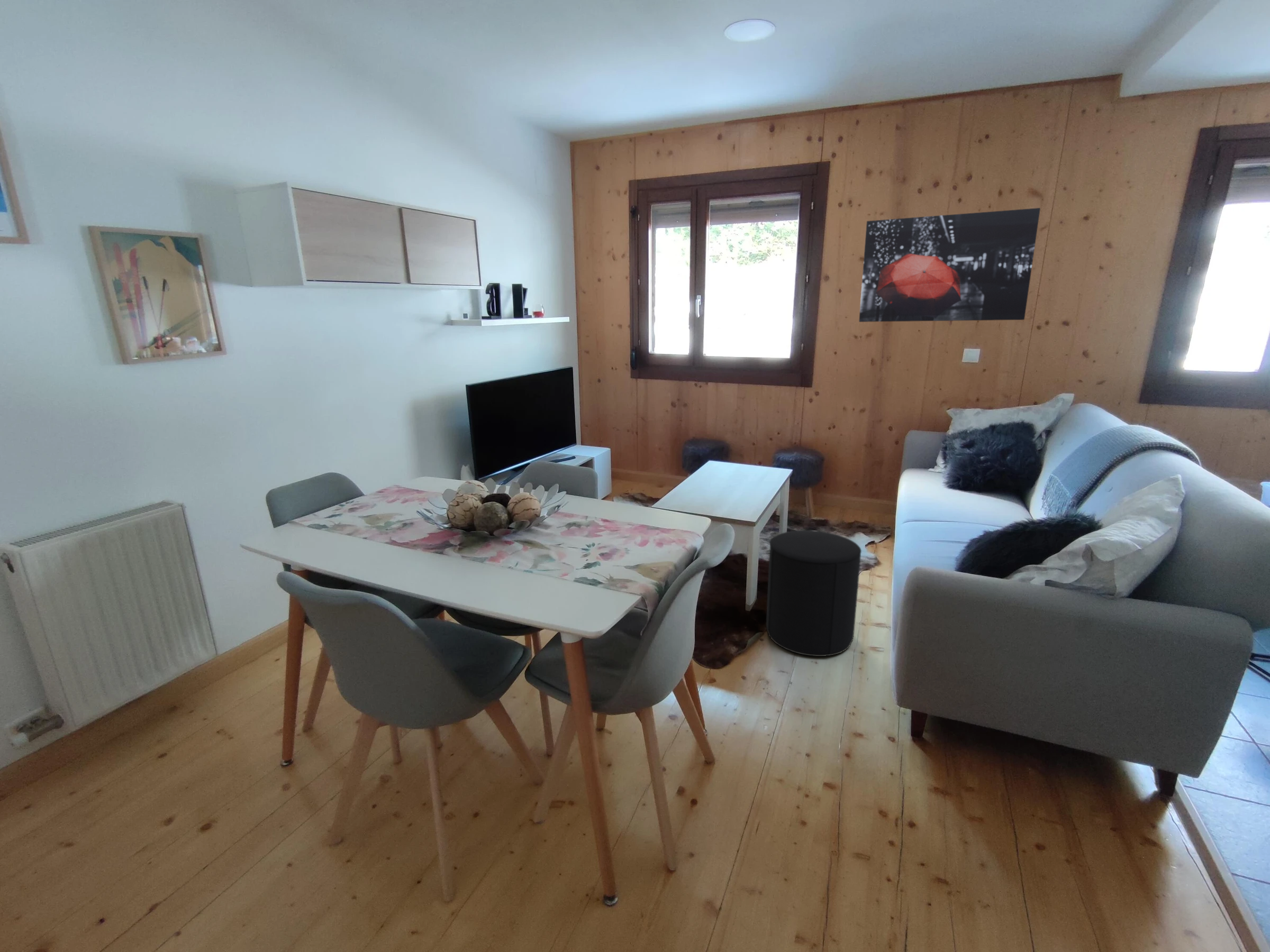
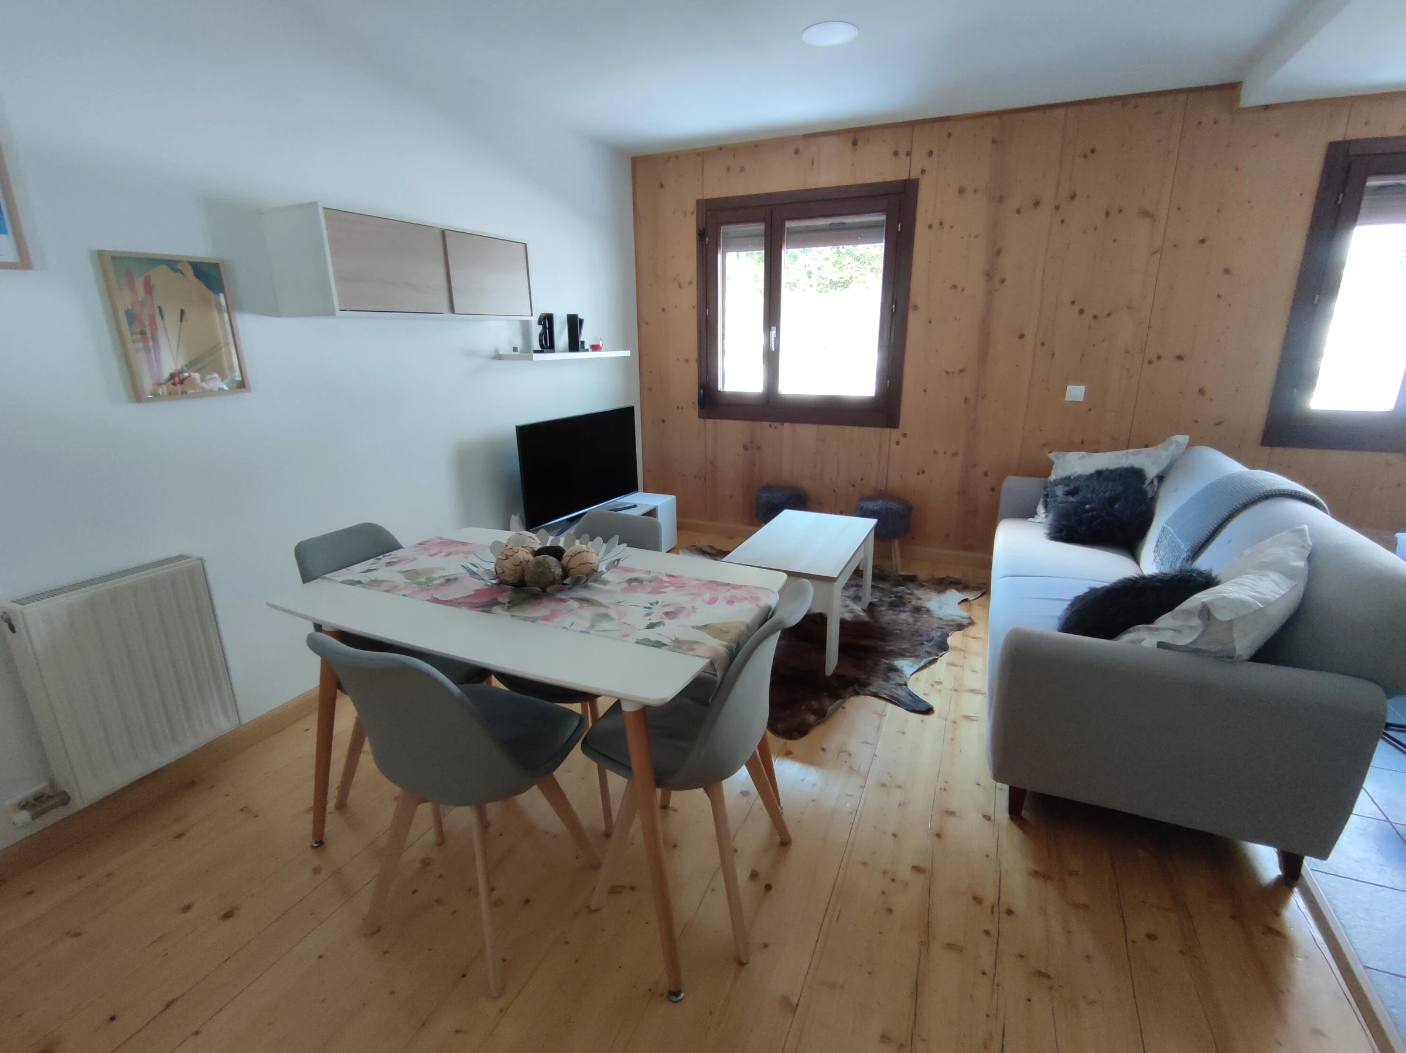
- wall art [858,207,1041,323]
- stool [766,530,862,657]
